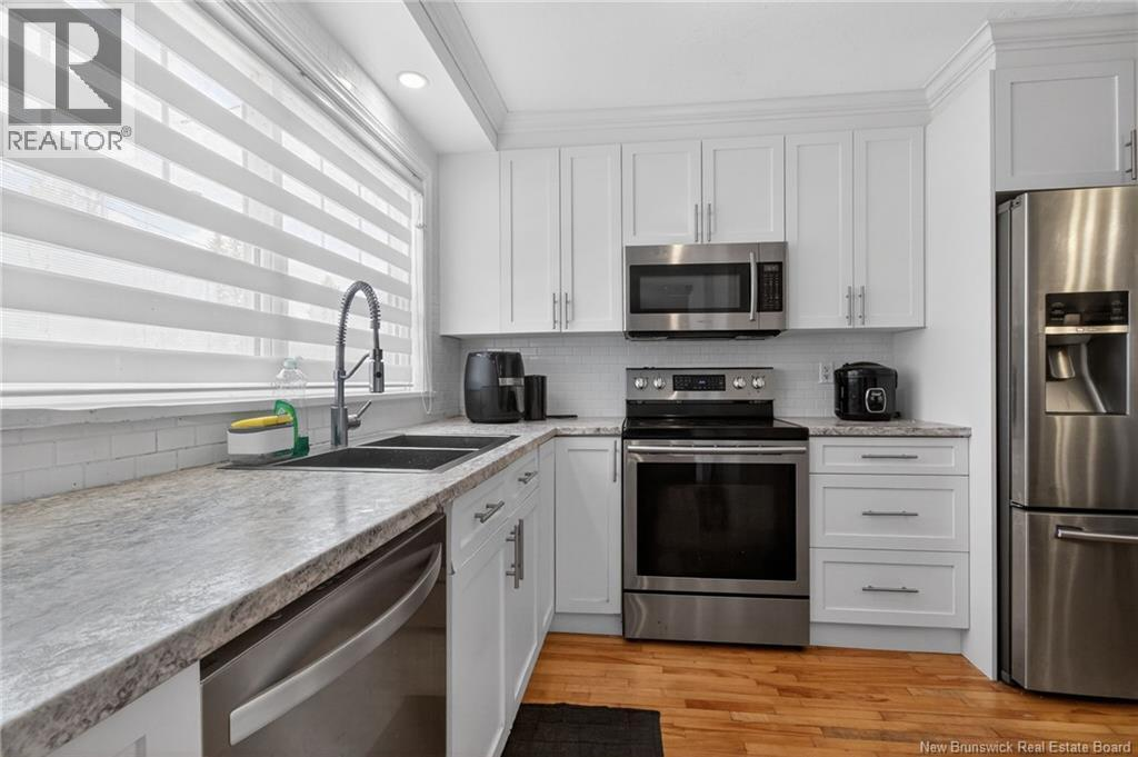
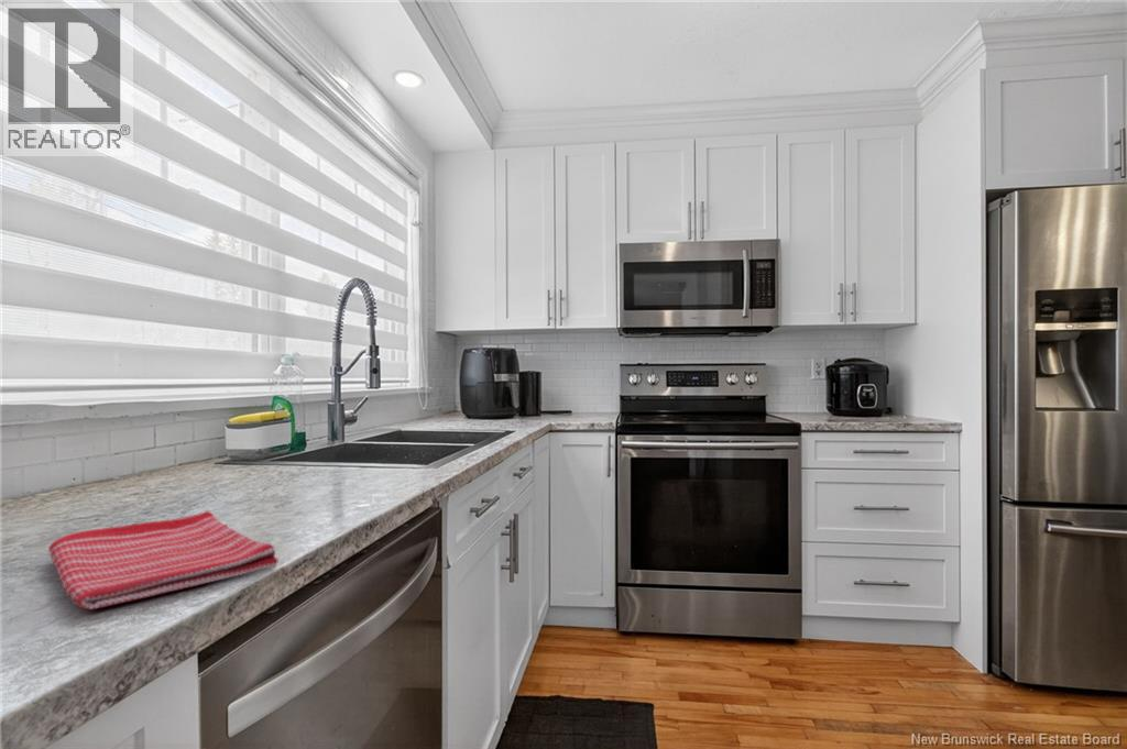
+ dish towel [47,510,278,612]
